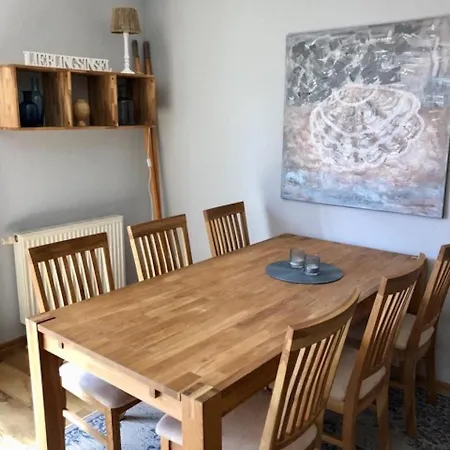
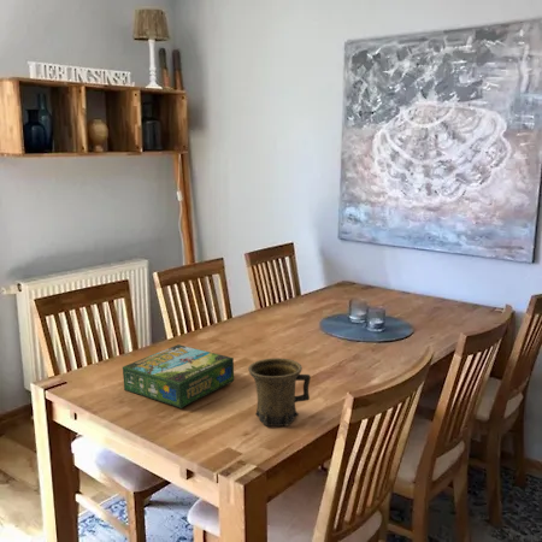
+ board game [122,343,235,410]
+ mug [247,357,312,428]
